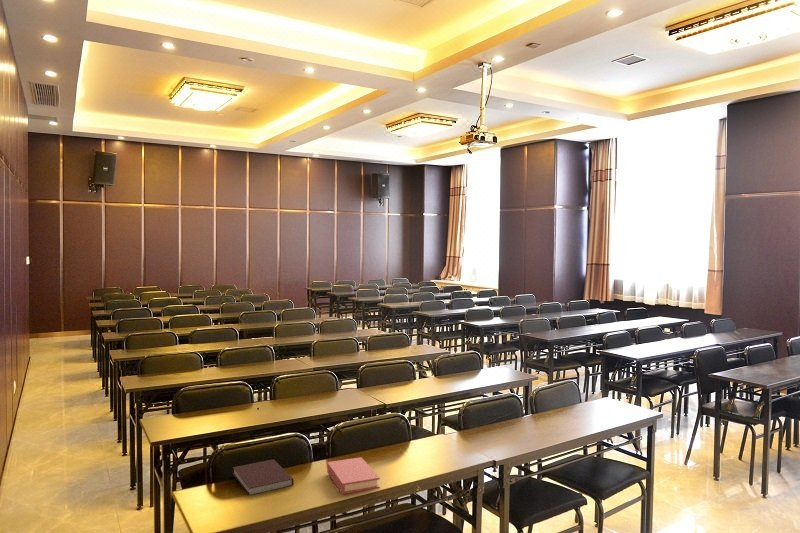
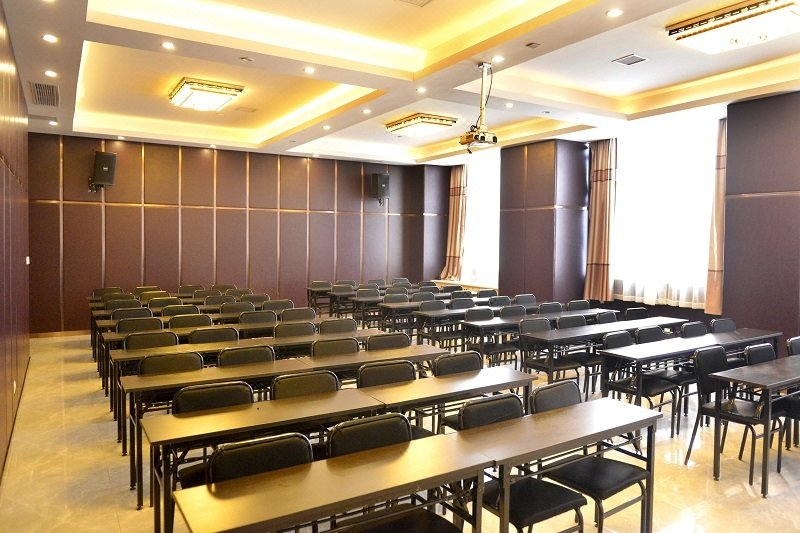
- book [326,456,381,495]
- notebook [232,459,295,496]
